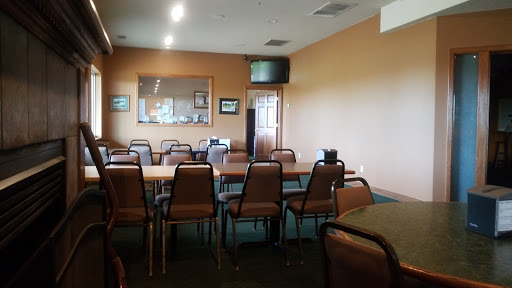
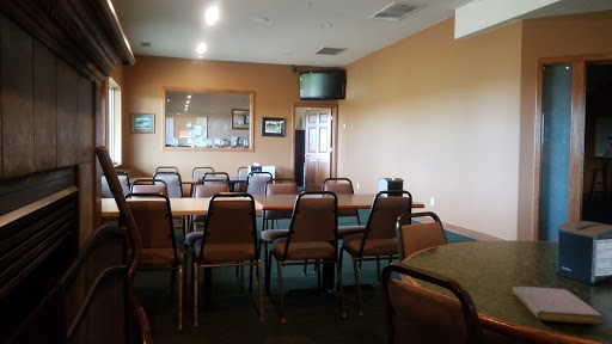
+ notebook [512,285,604,326]
